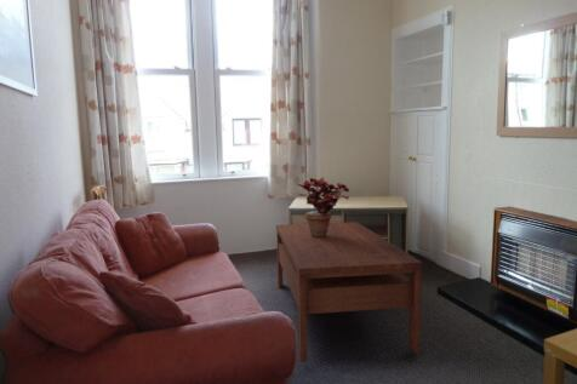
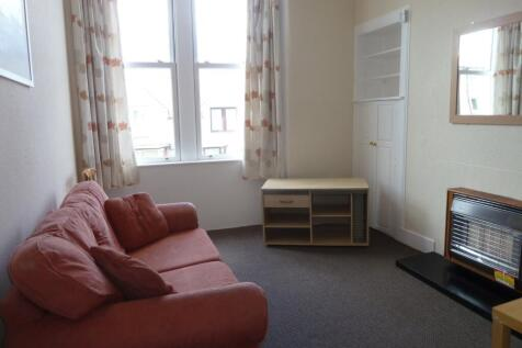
- coffee table [275,220,423,363]
- potted plant [296,177,350,236]
